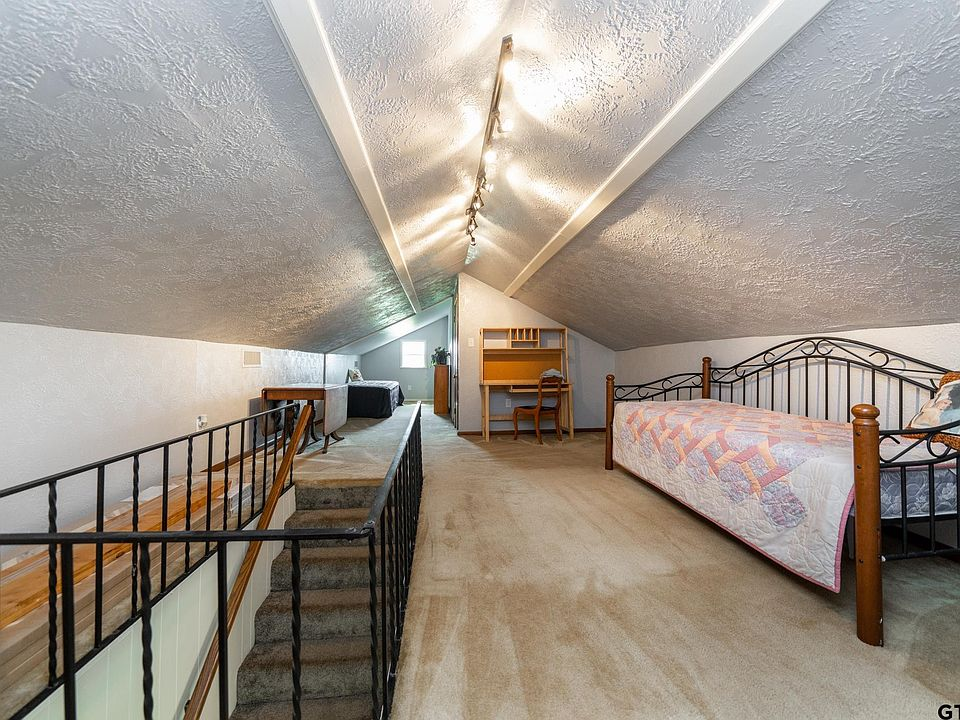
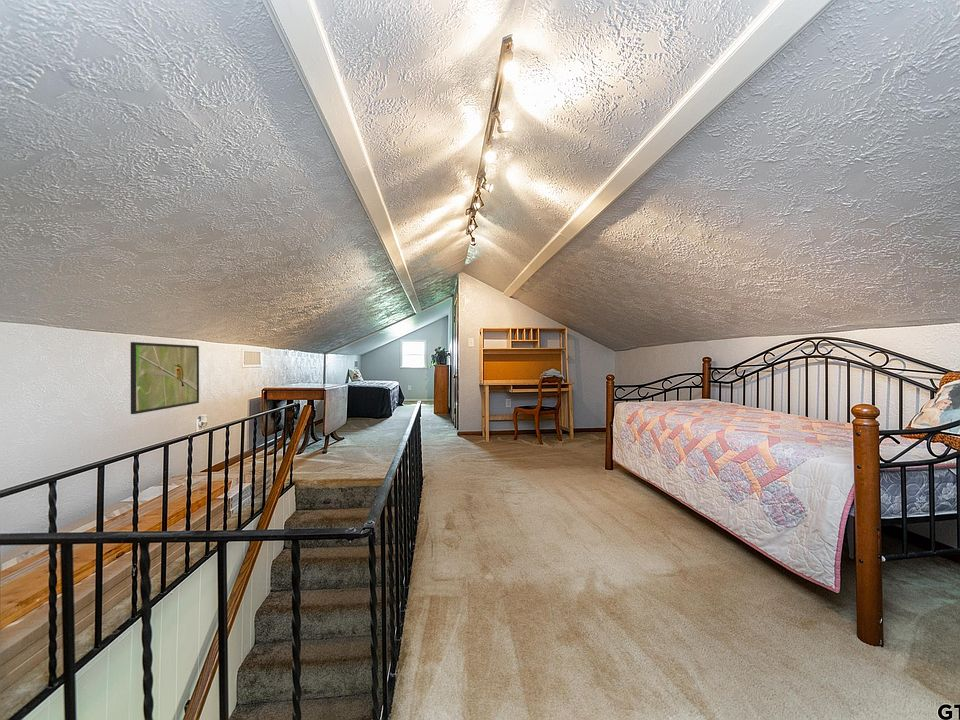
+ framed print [130,341,200,415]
